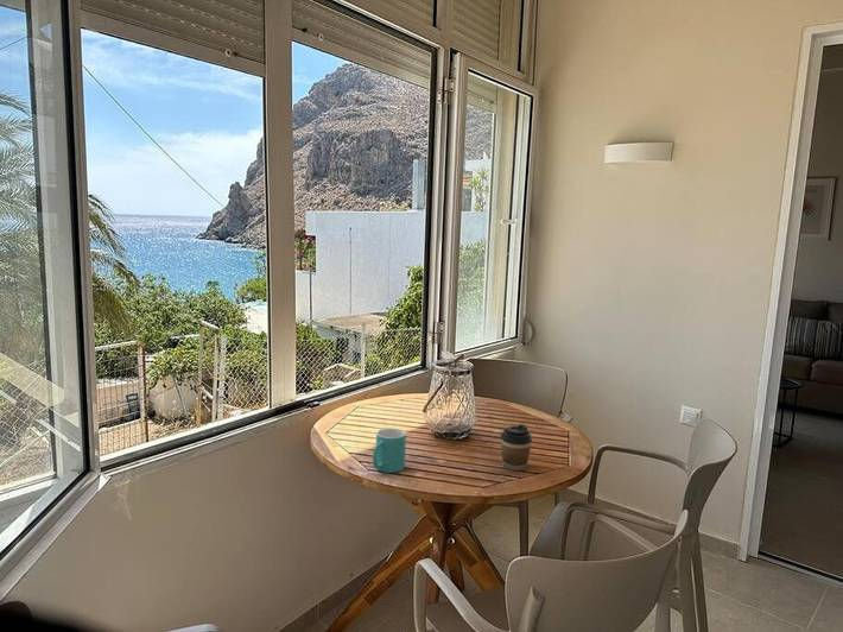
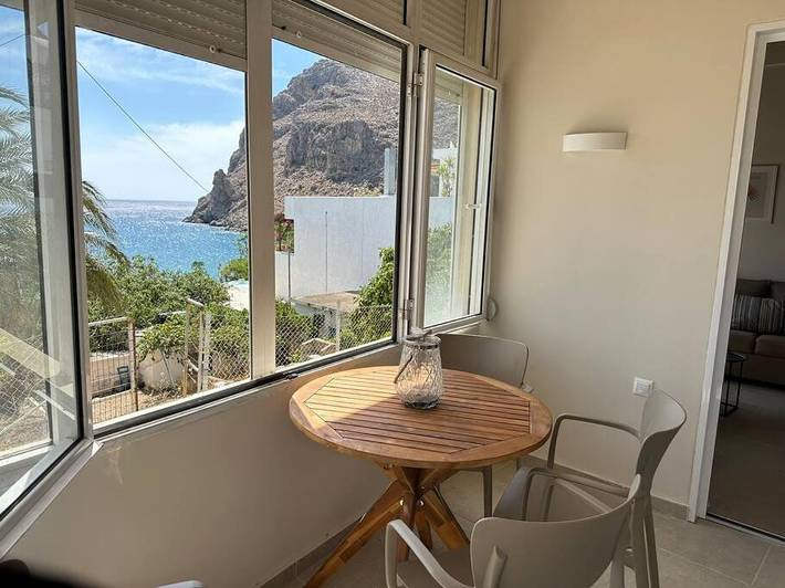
- coffee cup [500,423,533,472]
- mug [372,428,407,474]
